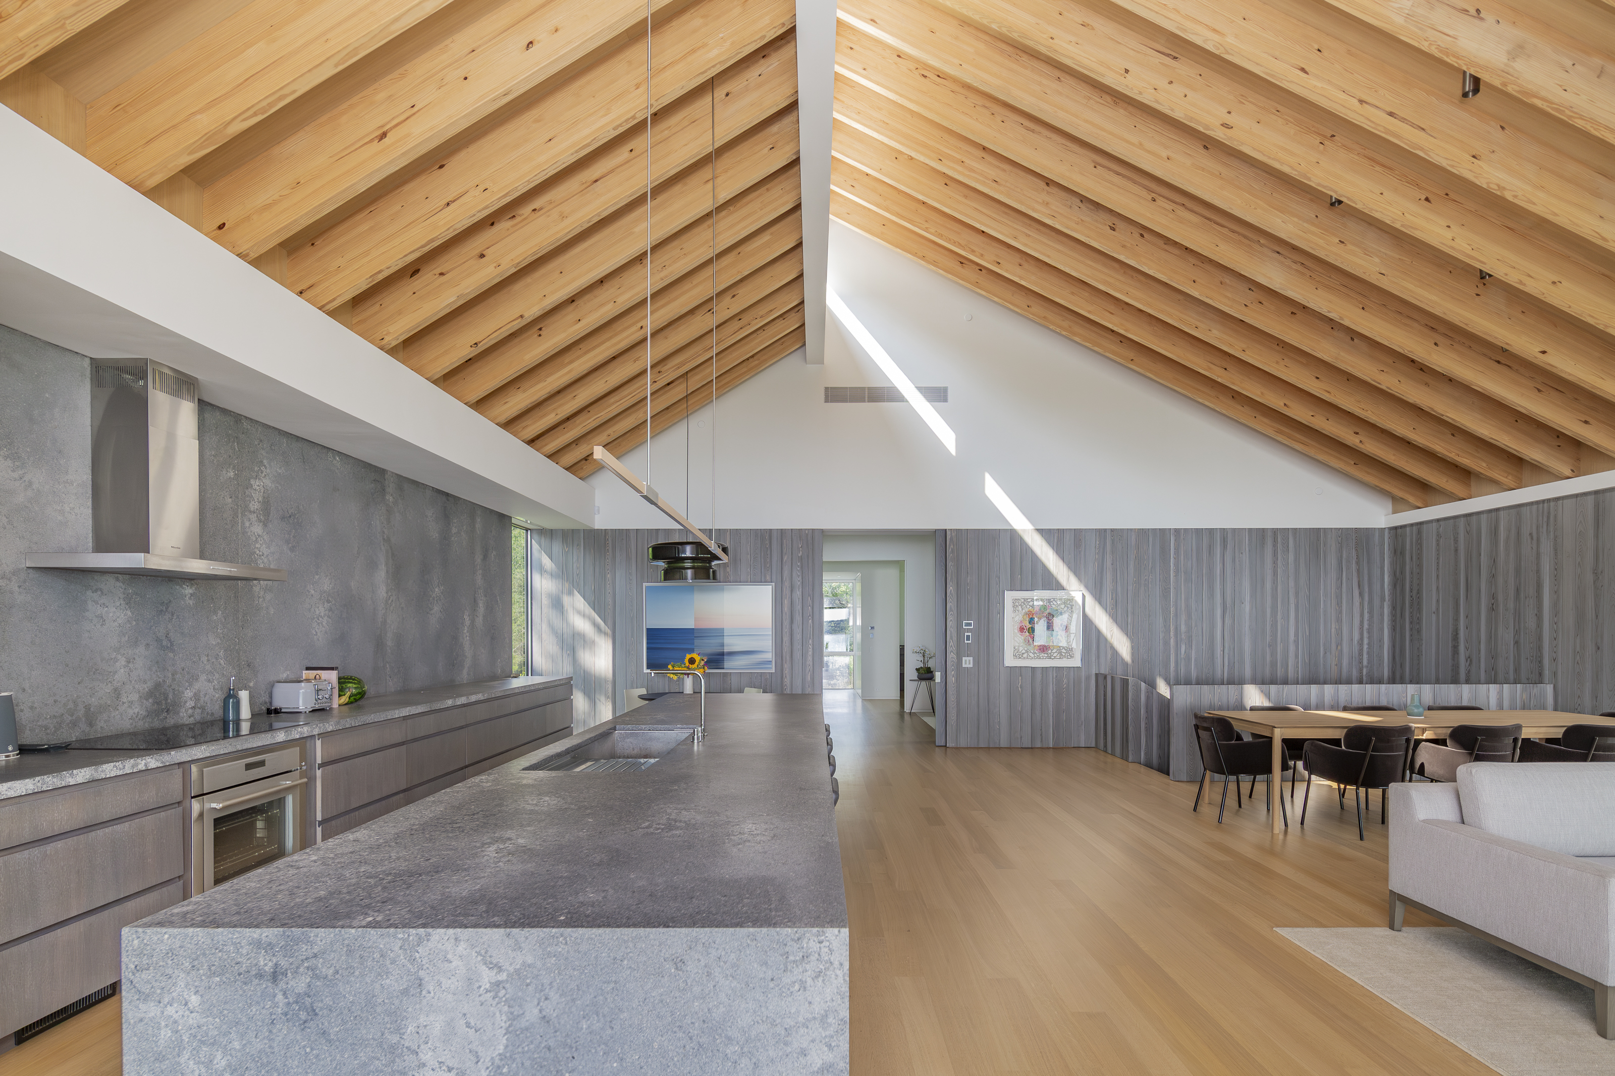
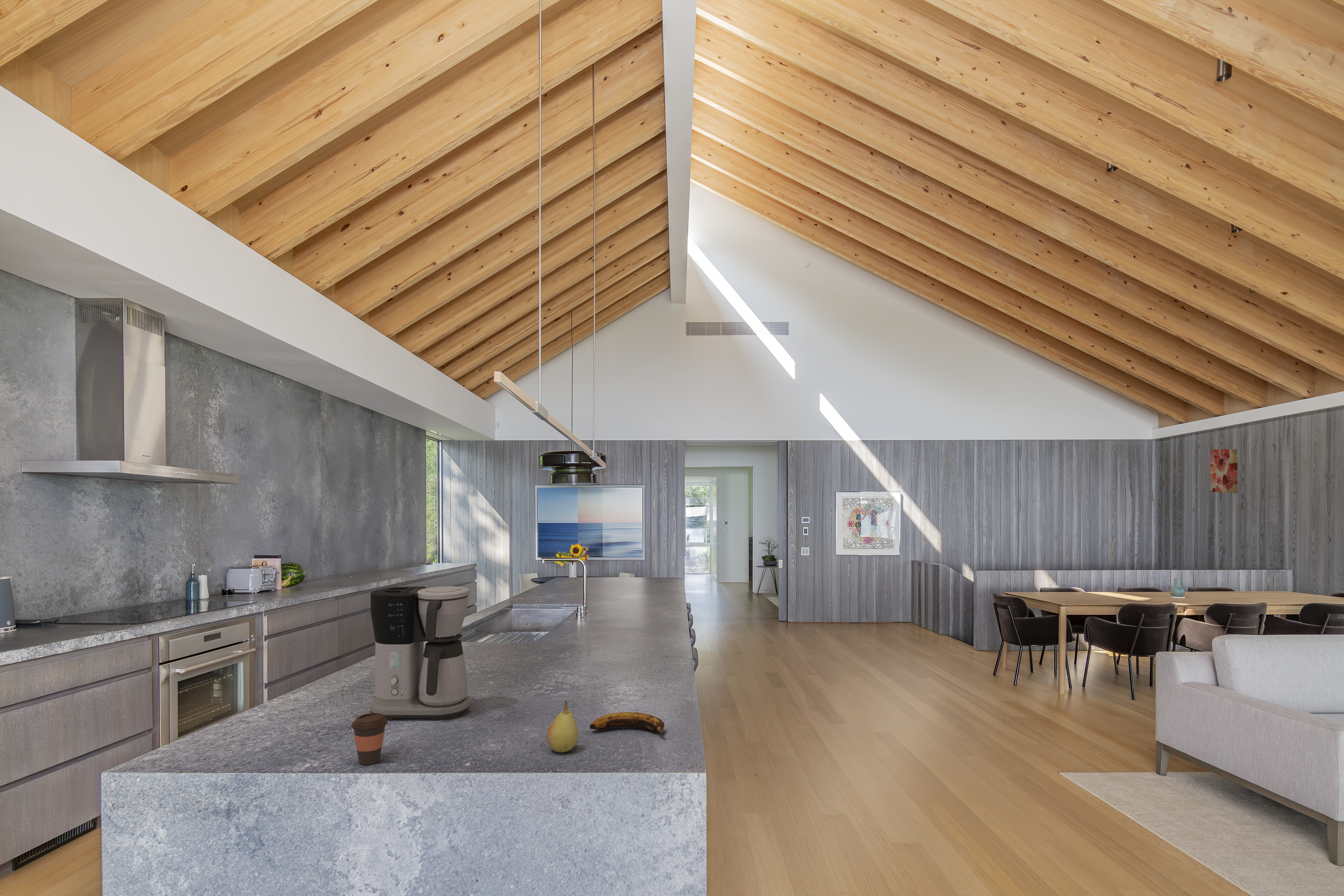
+ coffee cup [351,713,388,765]
+ coffee maker [370,586,470,721]
+ fruit [546,700,578,753]
+ wall art [1210,449,1238,494]
+ banana [589,712,665,735]
